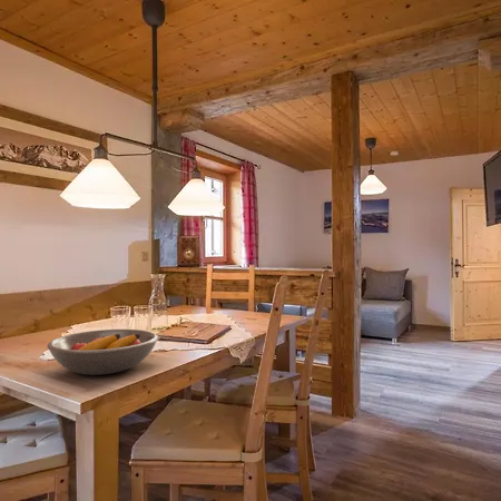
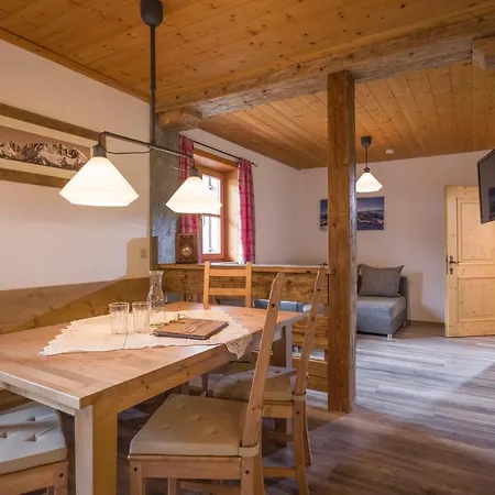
- fruit bowl [46,328,159,376]
